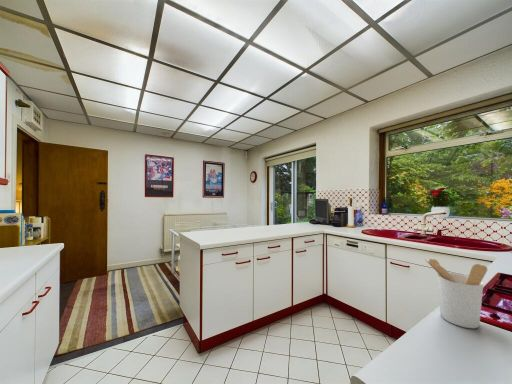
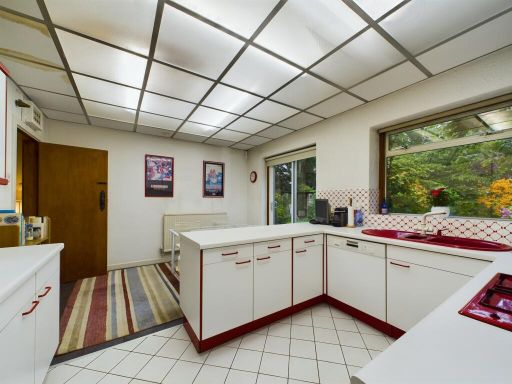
- utensil holder [425,258,488,329]
